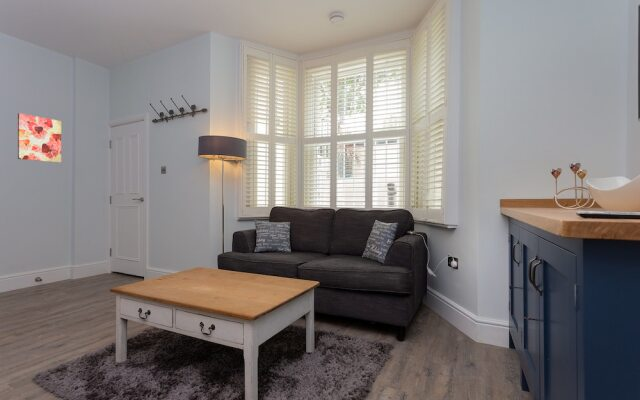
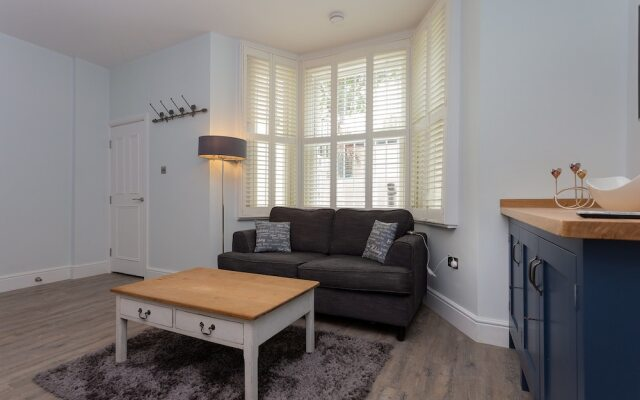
- wall art [17,112,62,163]
